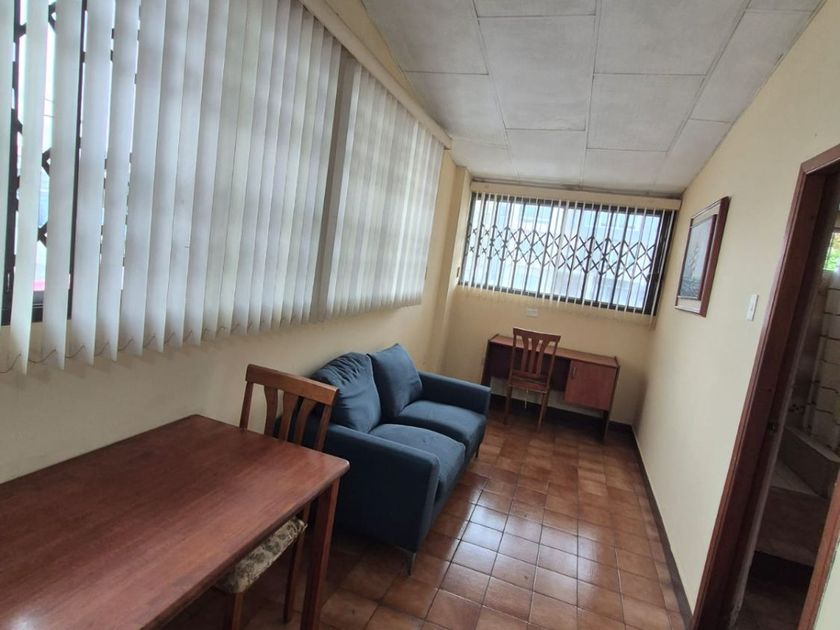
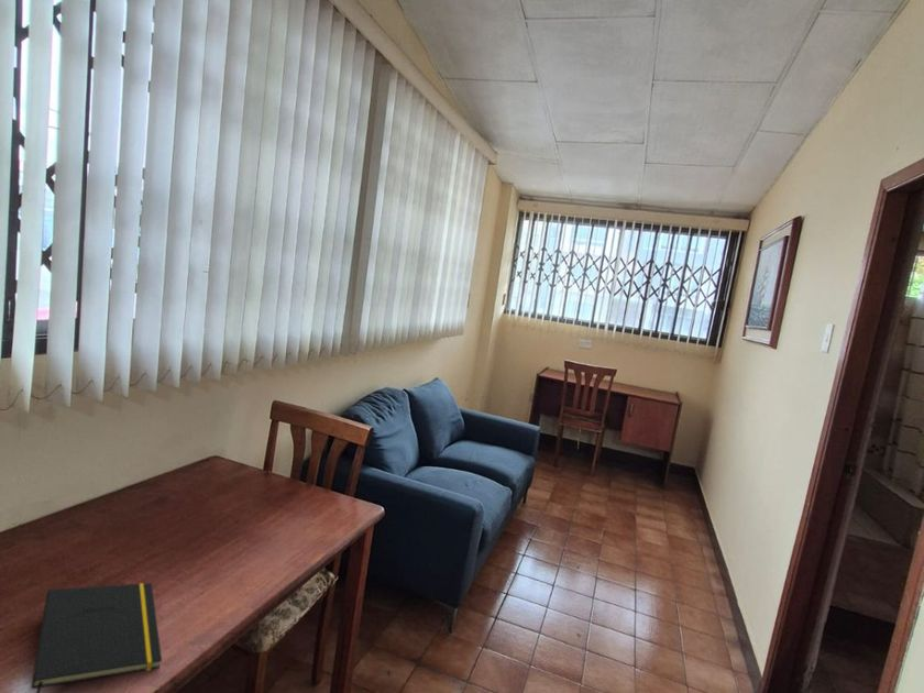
+ notepad [30,582,163,693]
